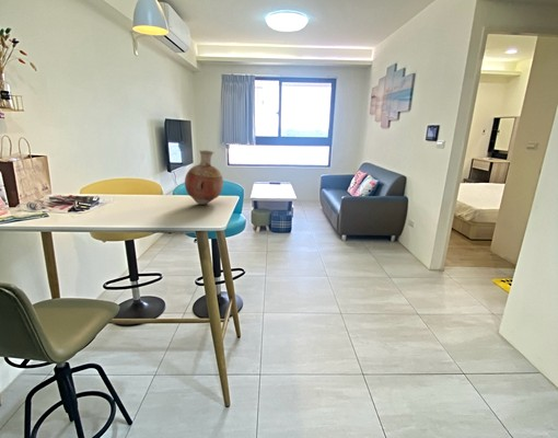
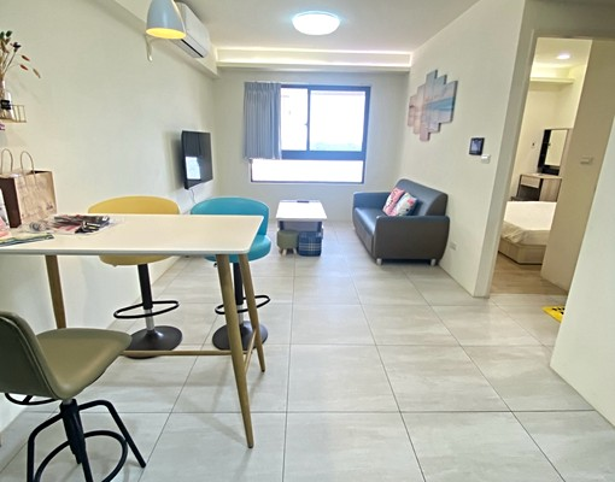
- vase [184,149,224,206]
